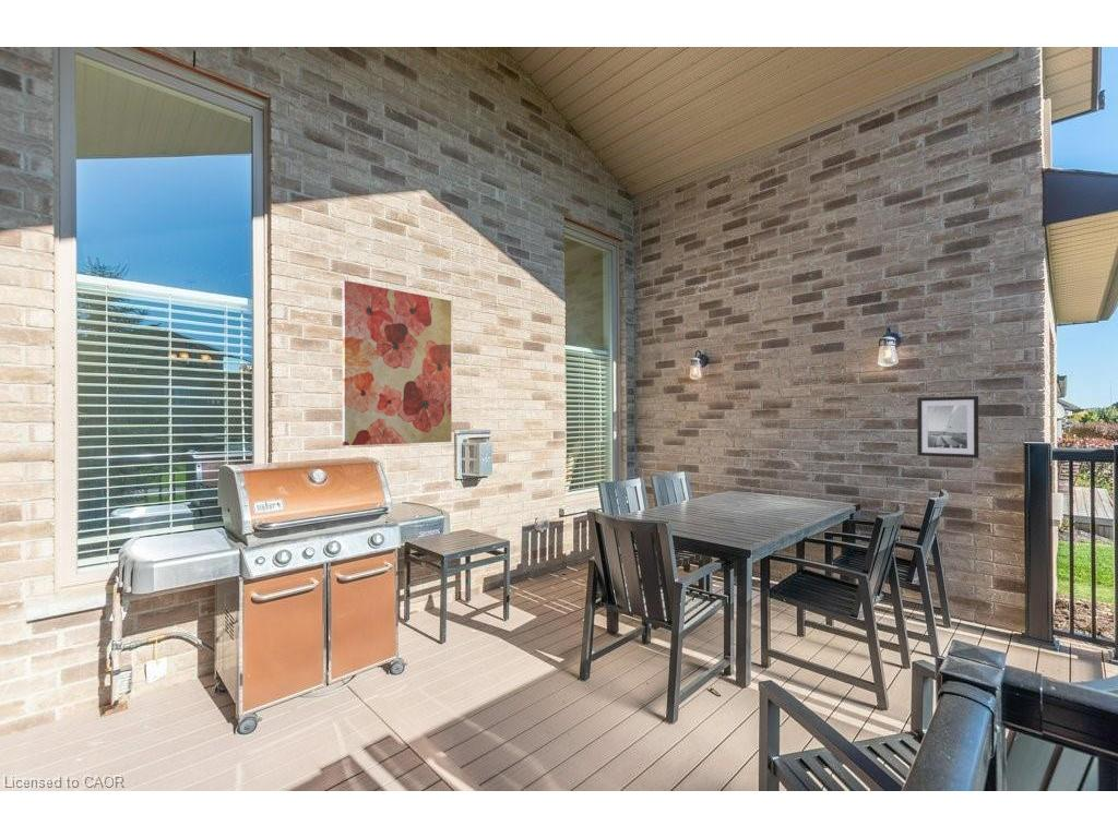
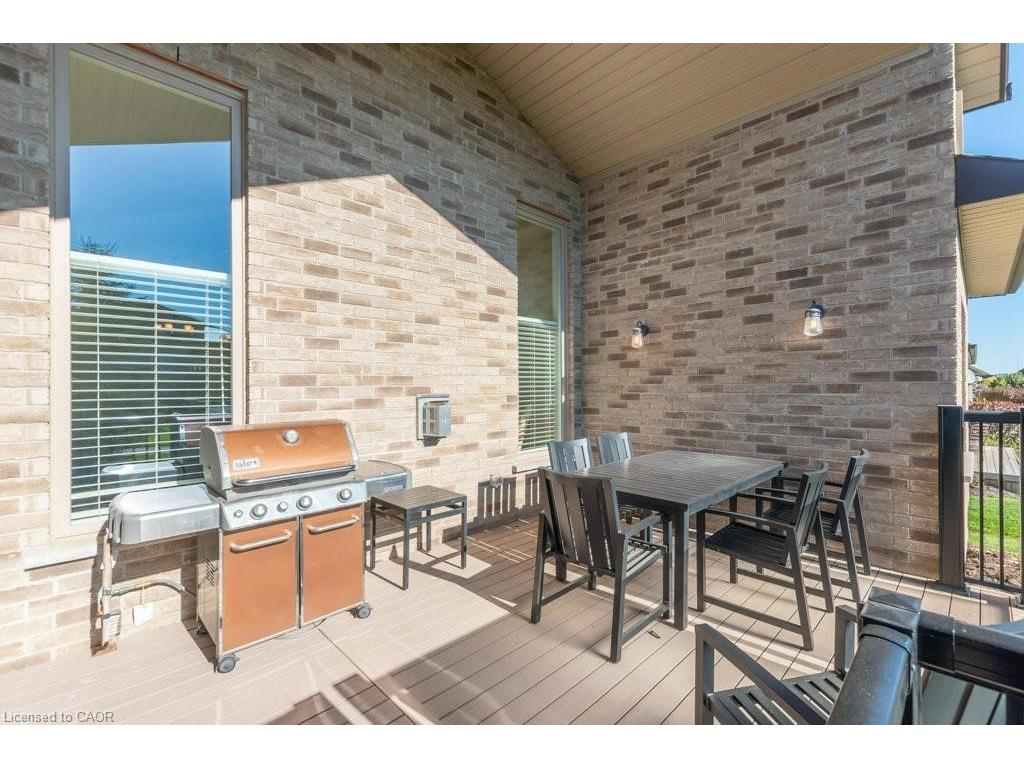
- wall art [342,279,453,446]
- wall art [916,395,979,459]
